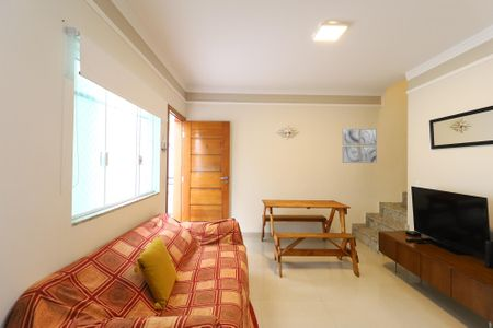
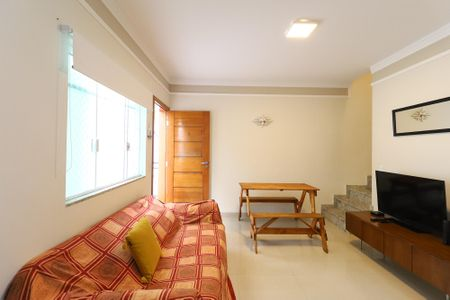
- wall art [342,128,378,164]
